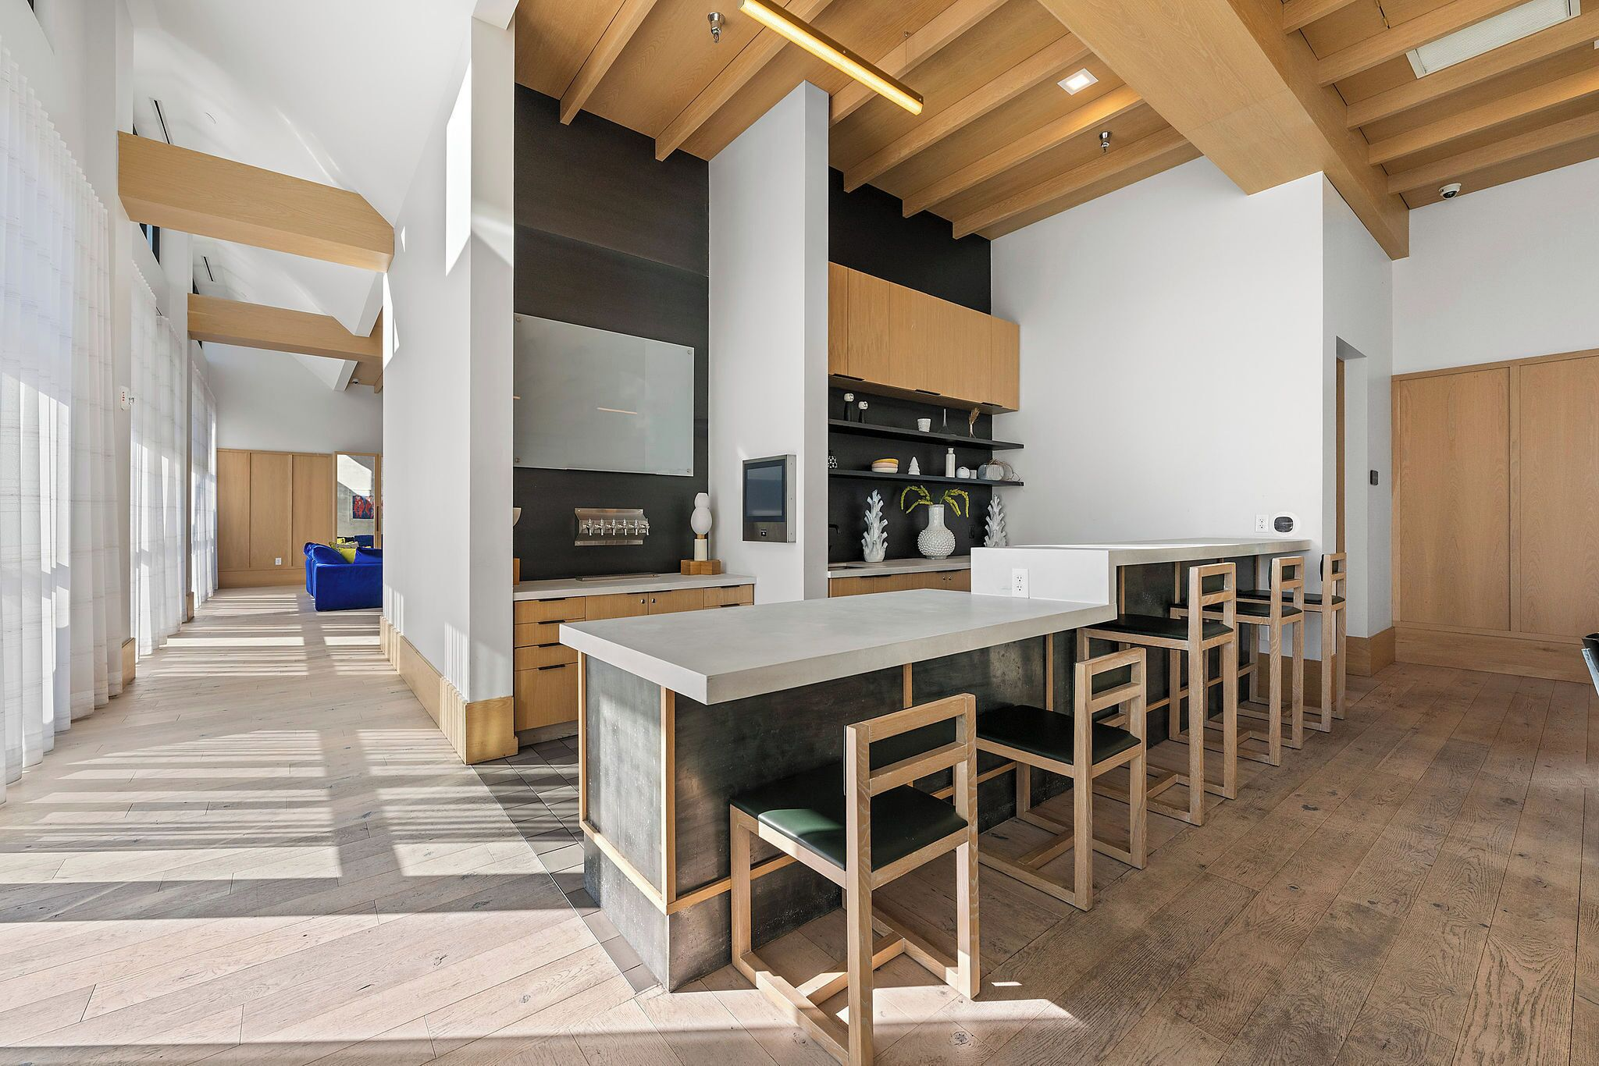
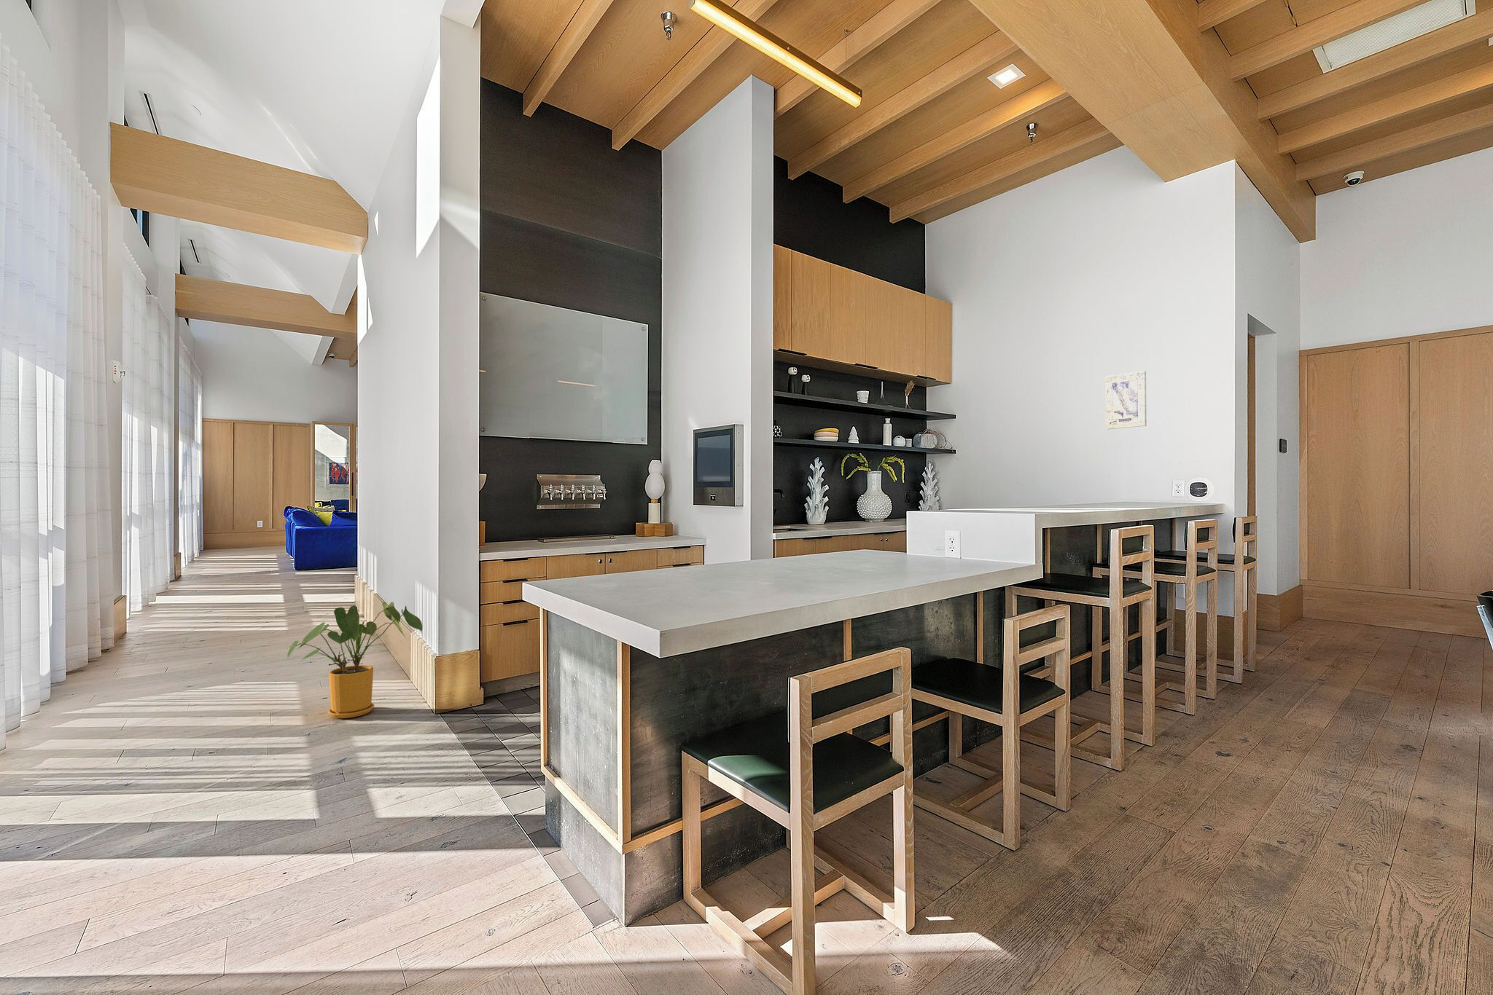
+ wall art [1105,370,1148,430]
+ house plant [285,601,423,718]
